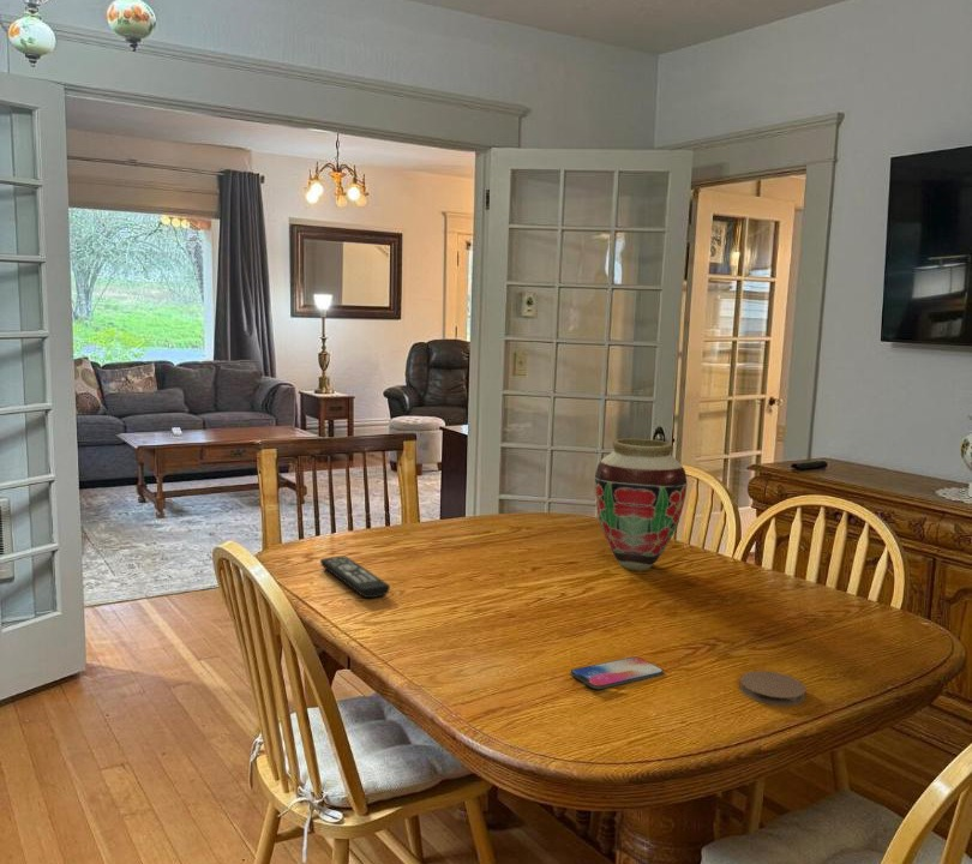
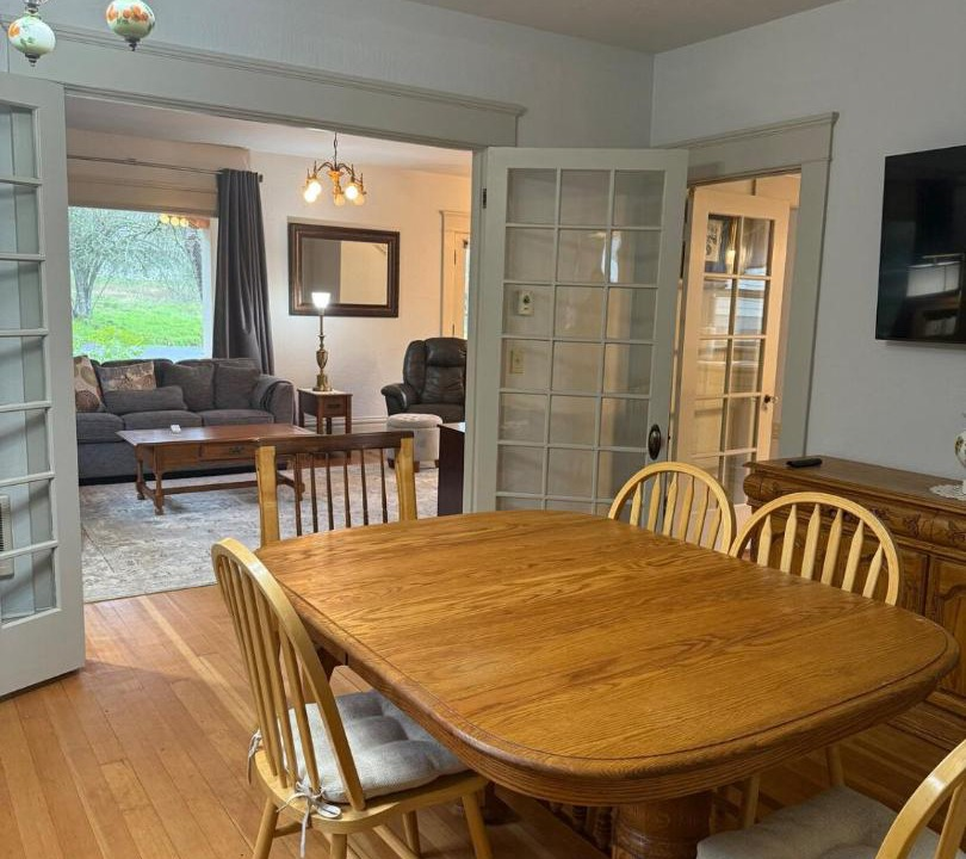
- vase [594,438,689,571]
- smartphone [570,655,665,690]
- coaster [739,670,808,707]
- remote control [319,556,391,599]
